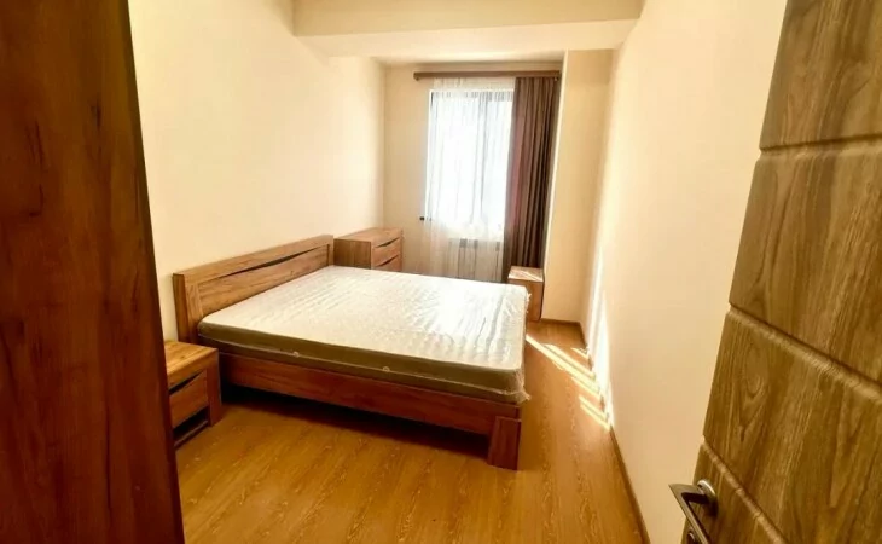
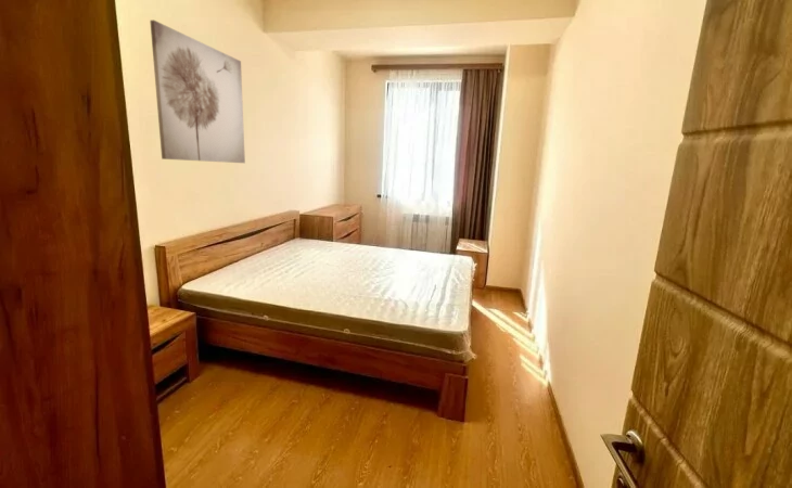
+ wall art [149,20,246,164]
